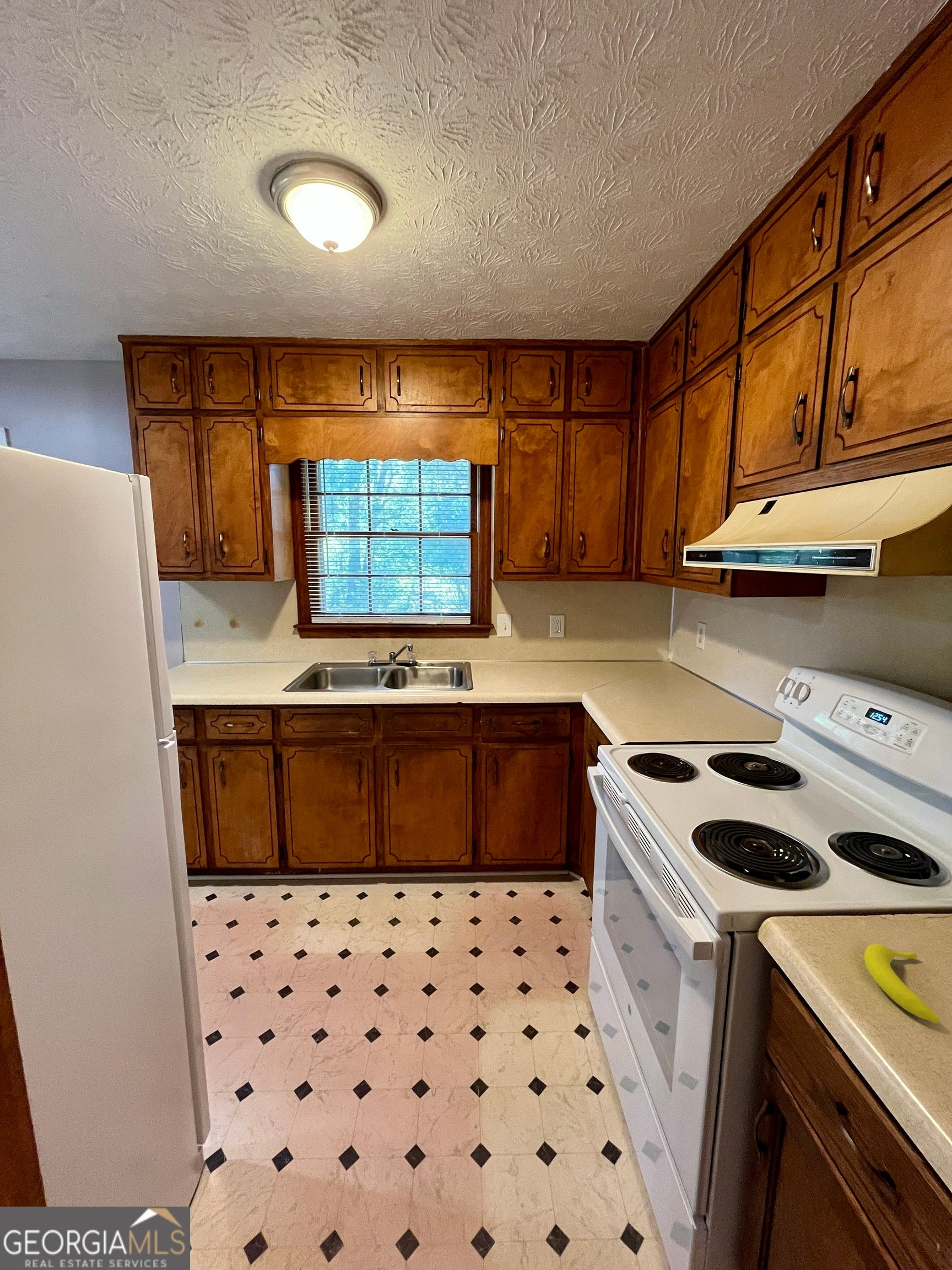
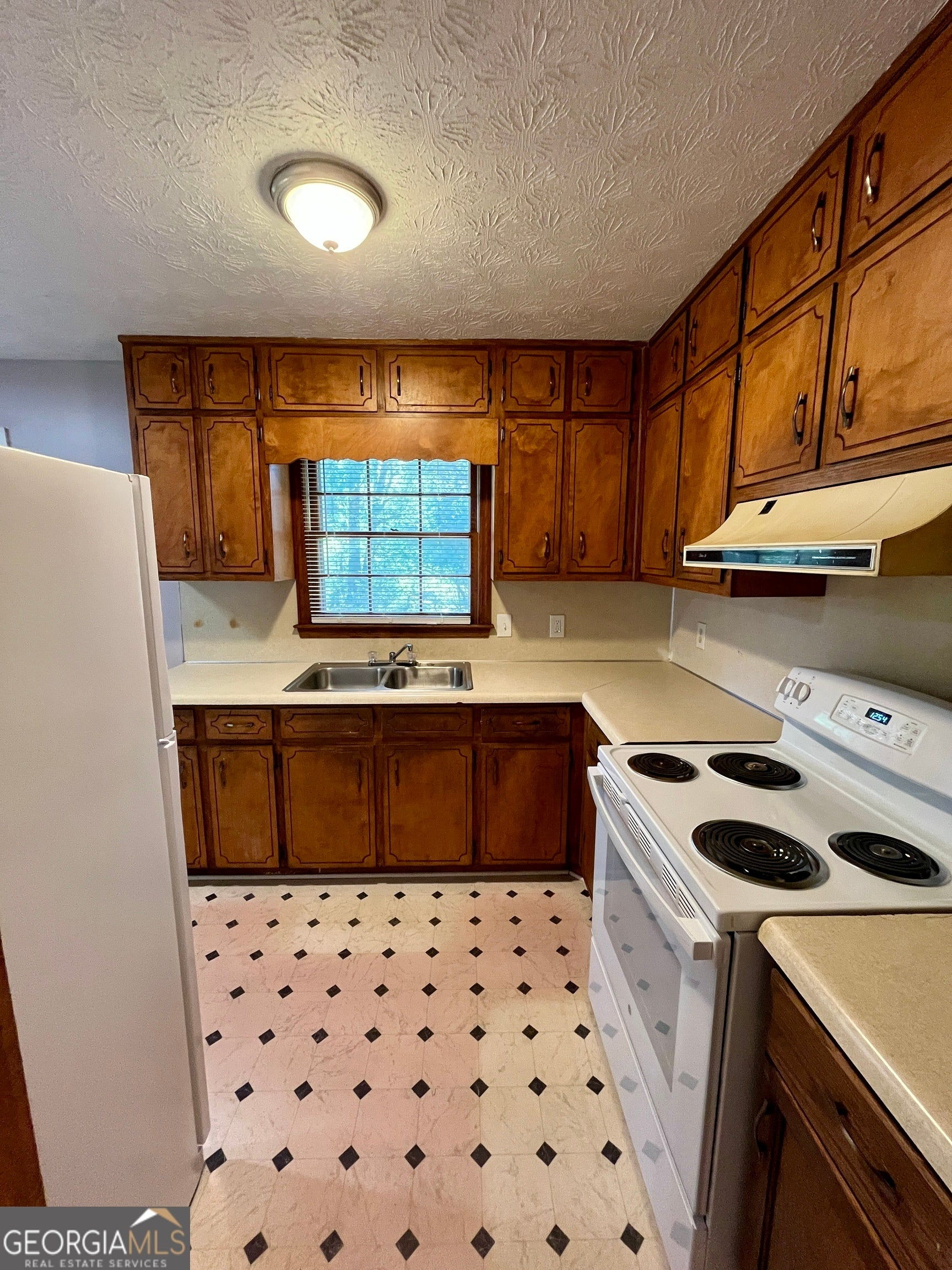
- banana [863,943,940,1024]
